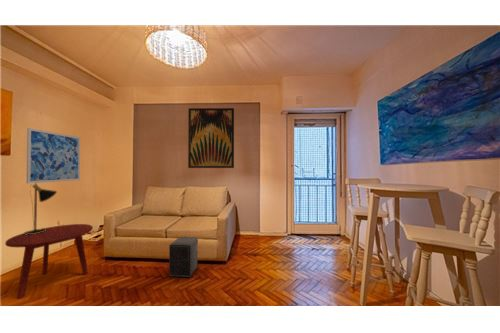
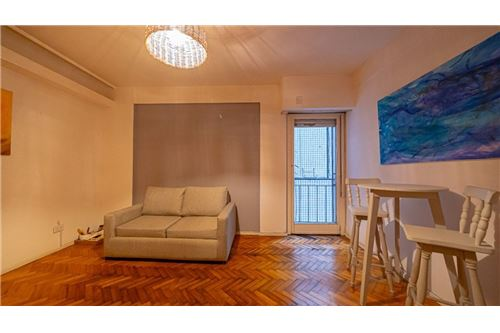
- table lamp [22,183,58,235]
- speaker [168,236,199,278]
- wall art [187,107,235,169]
- side table [4,223,94,300]
- wall art [26,127,81,184]
